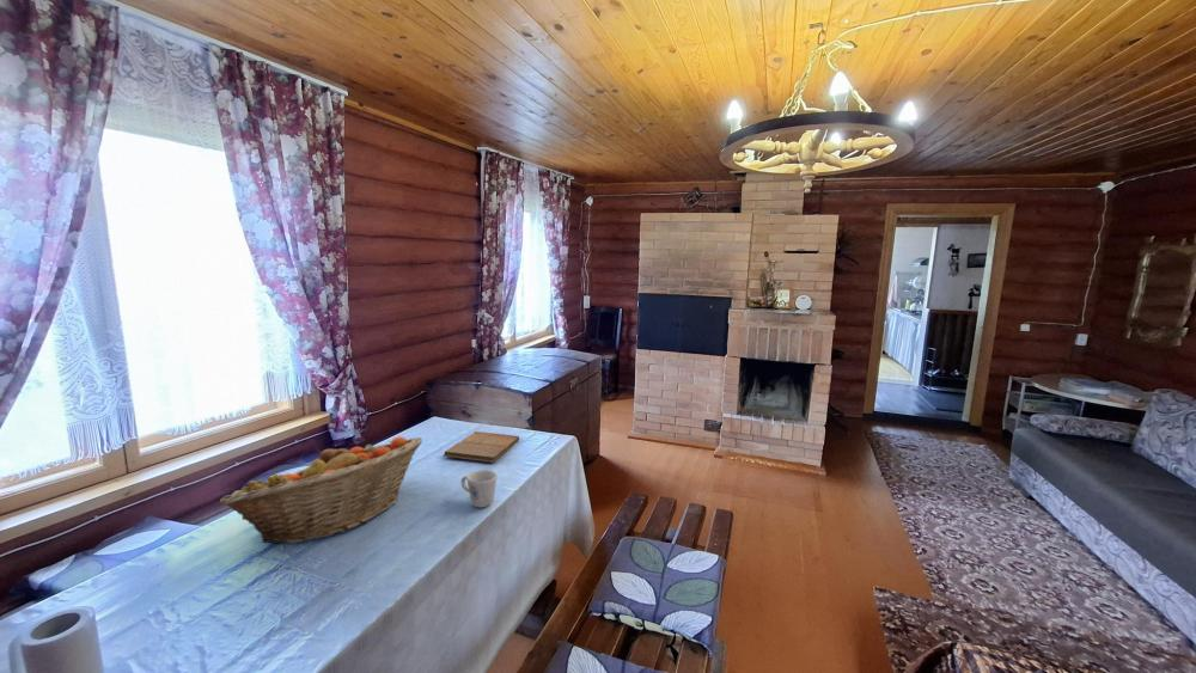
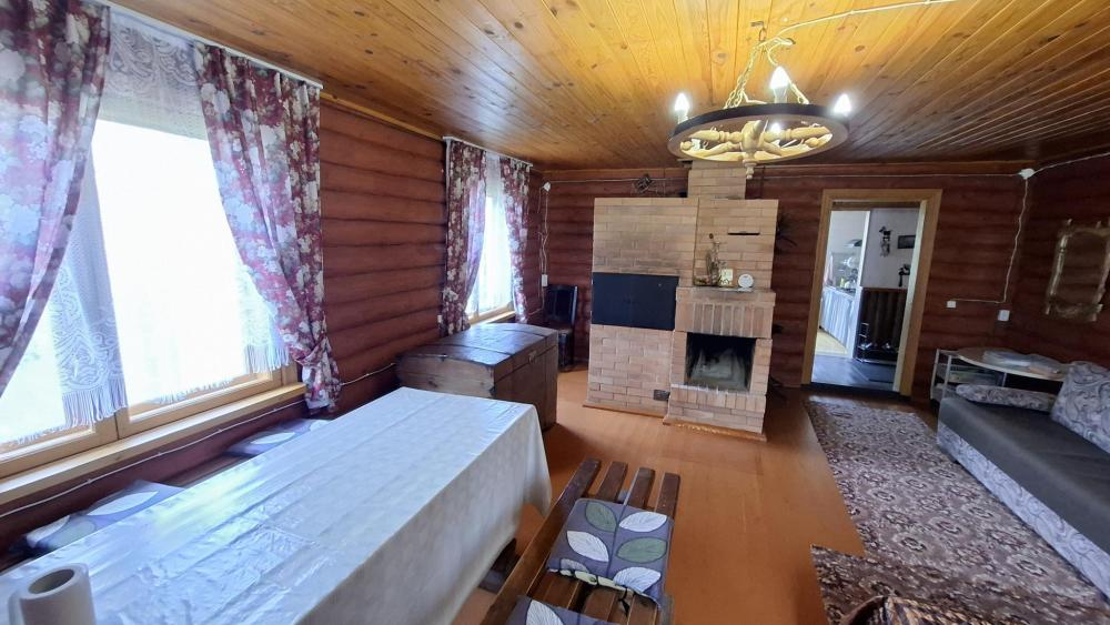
- fruit basket [219,435,423,544]
- book [443,430,520,464]
- mug [460,469,498,508]
